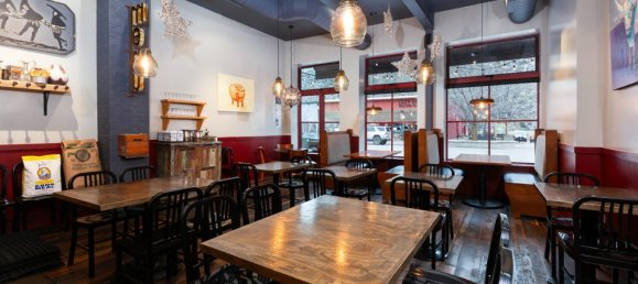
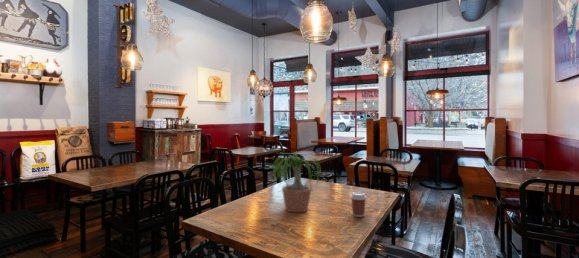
+ potted plant [265,152,329,213]
+ coffee cup [349,191,368,218]
